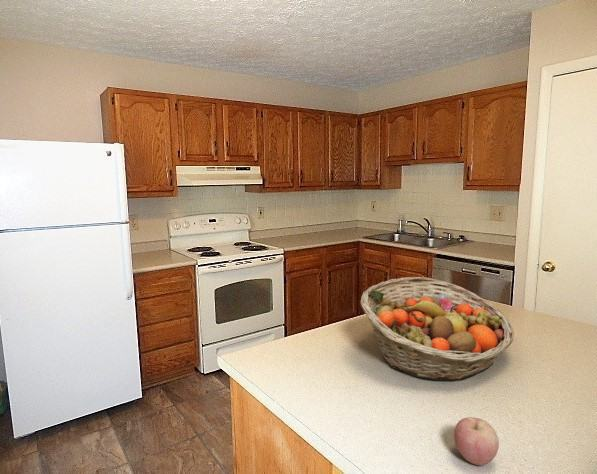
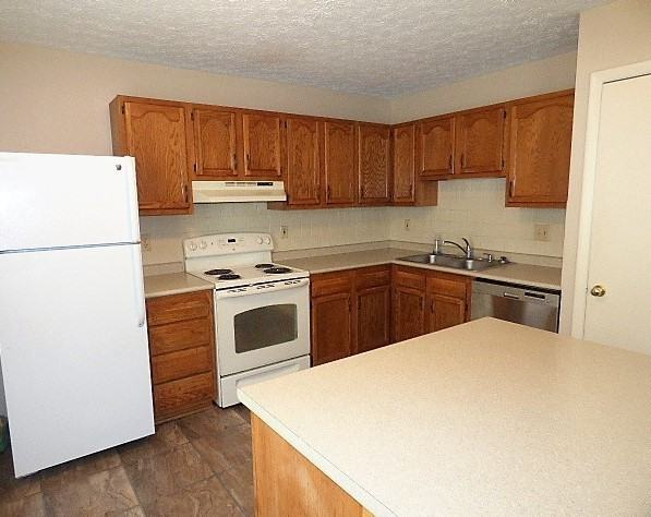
- fruit basket [359,276,514,382]
- apple [453,416,500,466]
